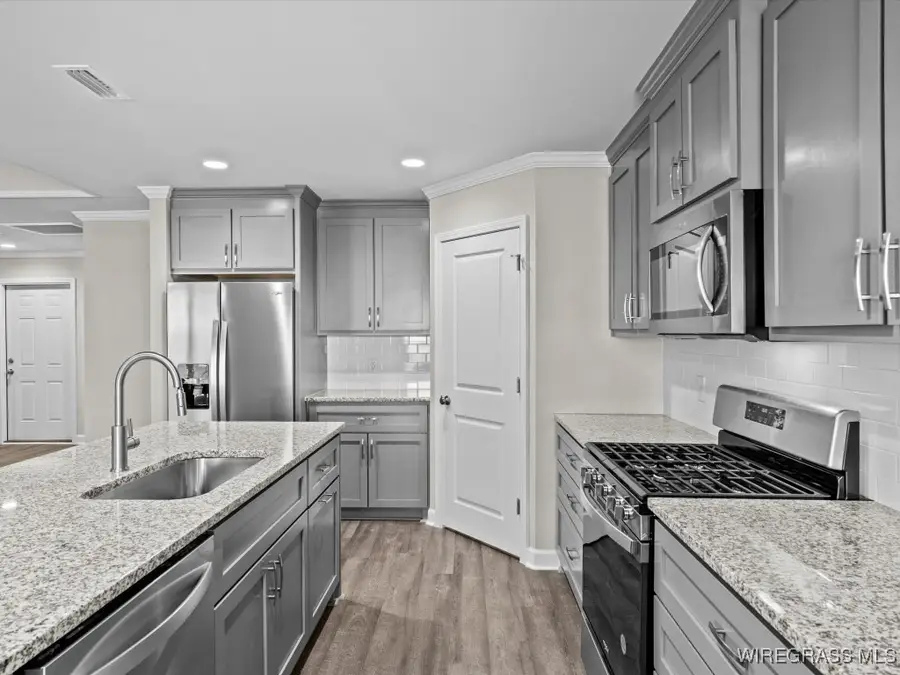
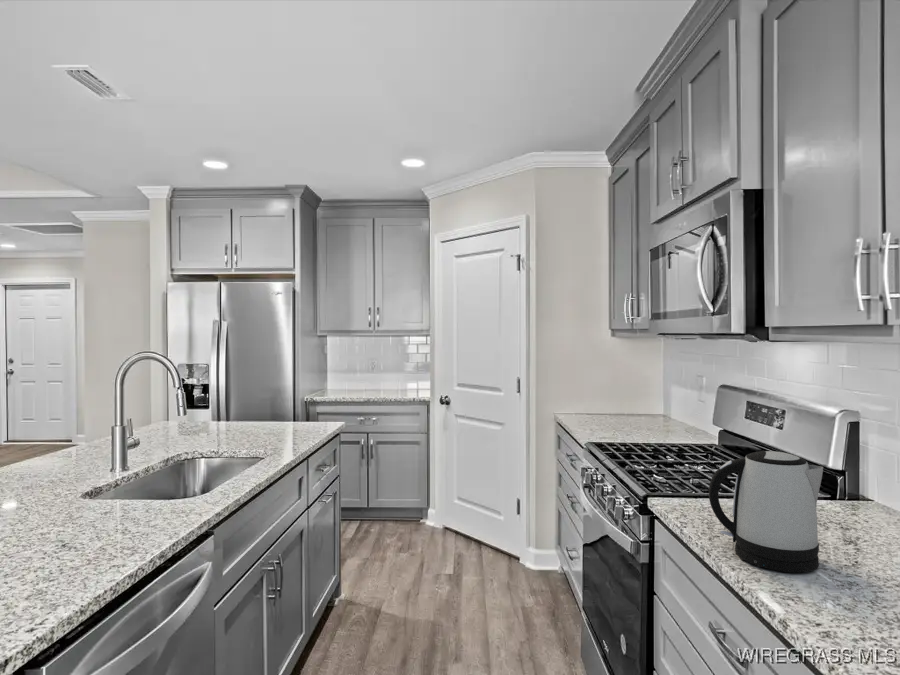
+ kettle [708,450,824,573]
